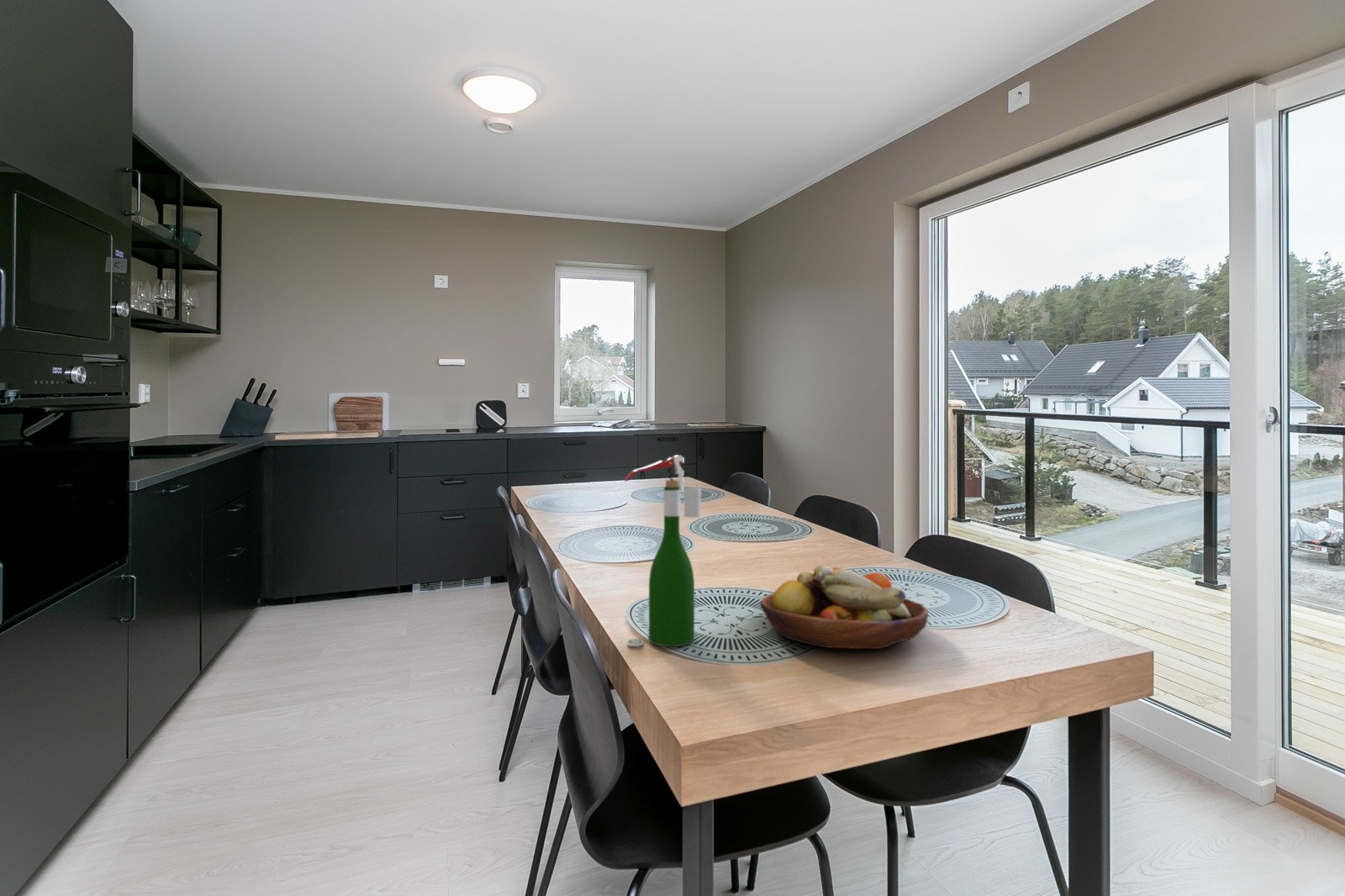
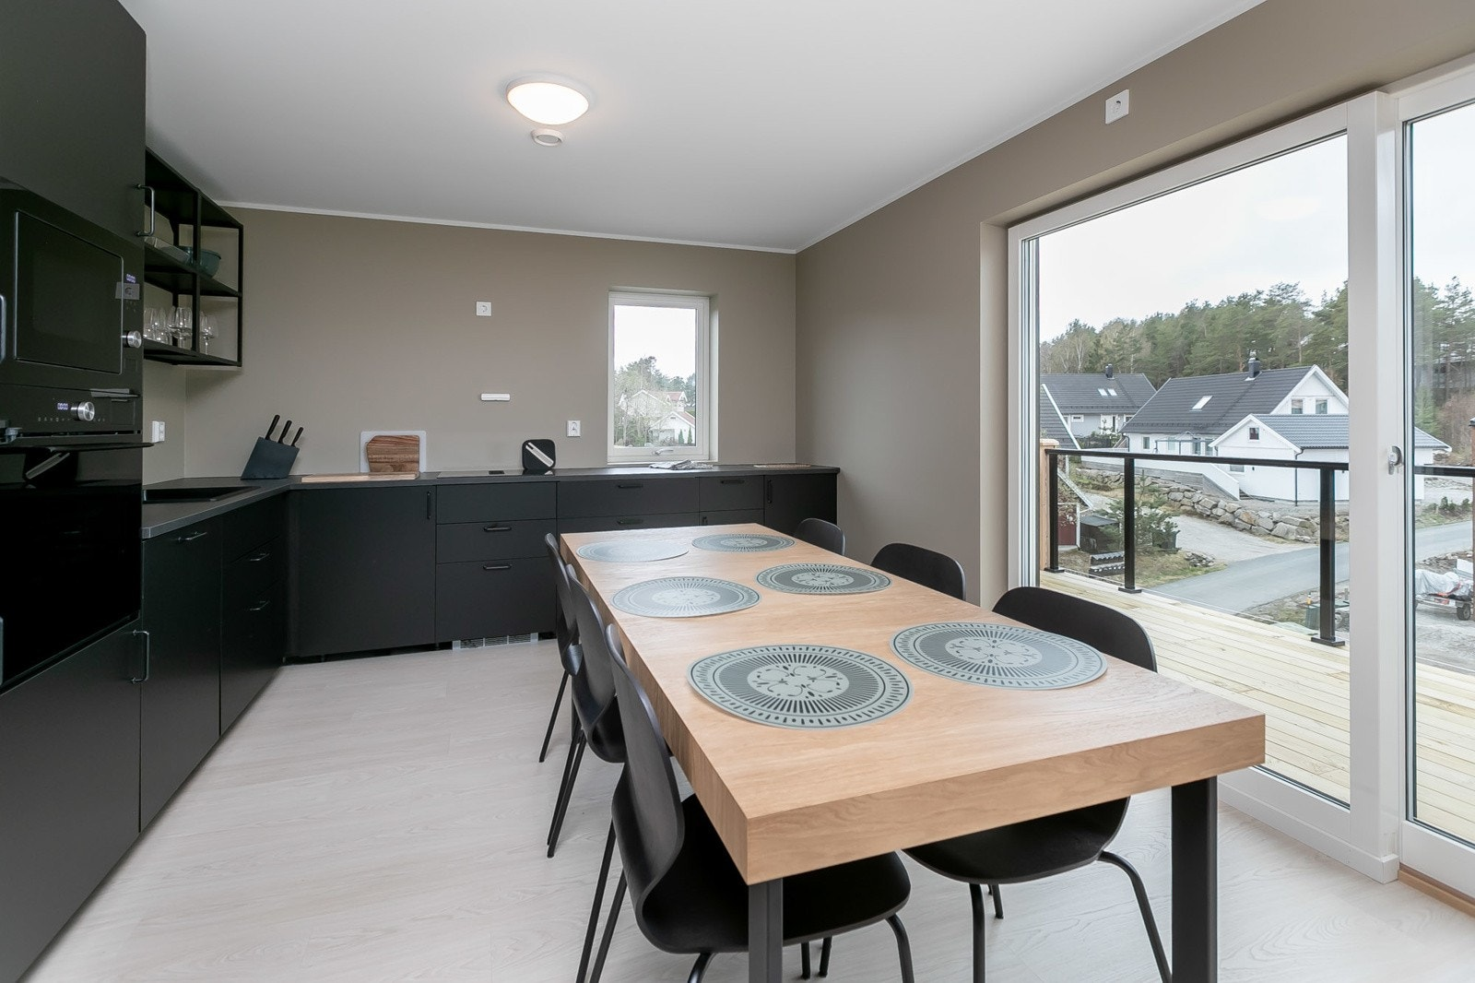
- wine bottle [624,454,702,647]
- fruit bowl [759,565,929,650]
